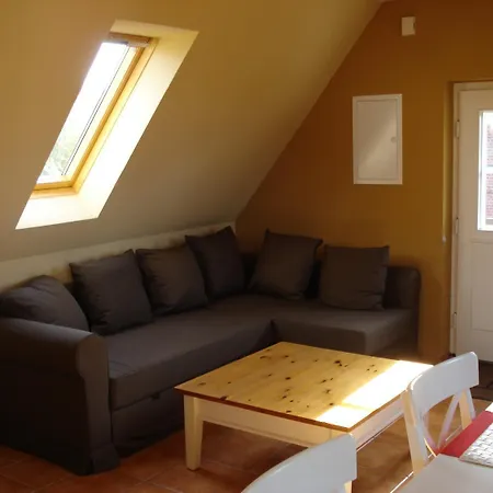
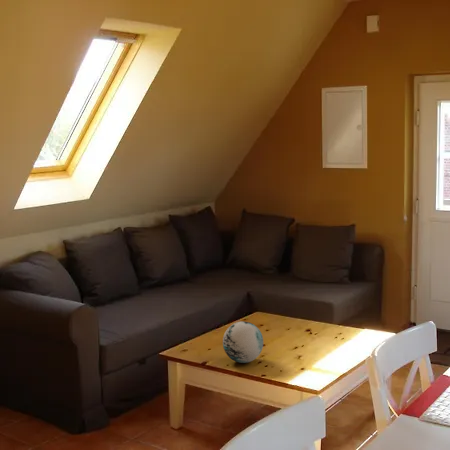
+ decorative orb [222,320,264,364]
